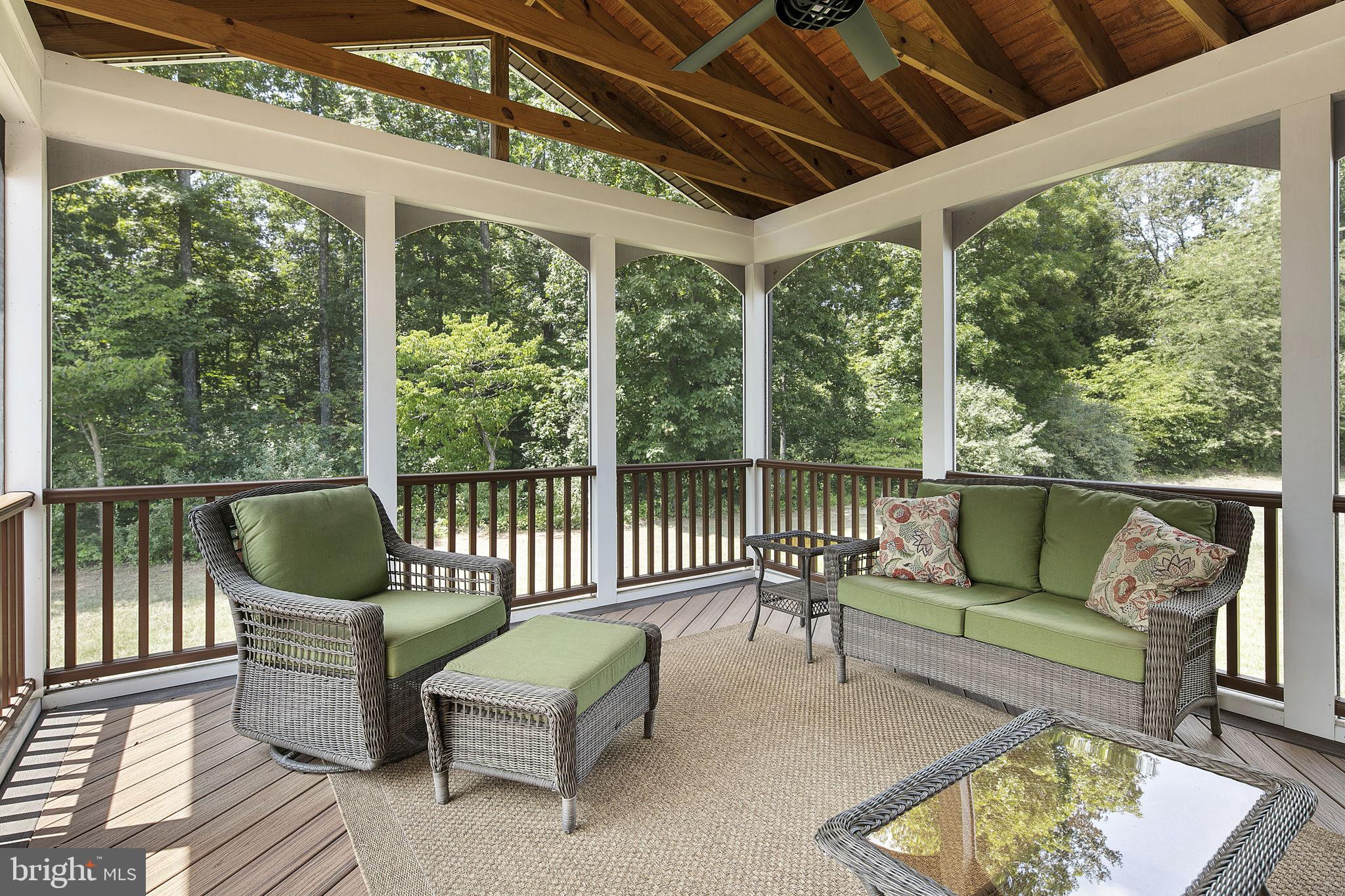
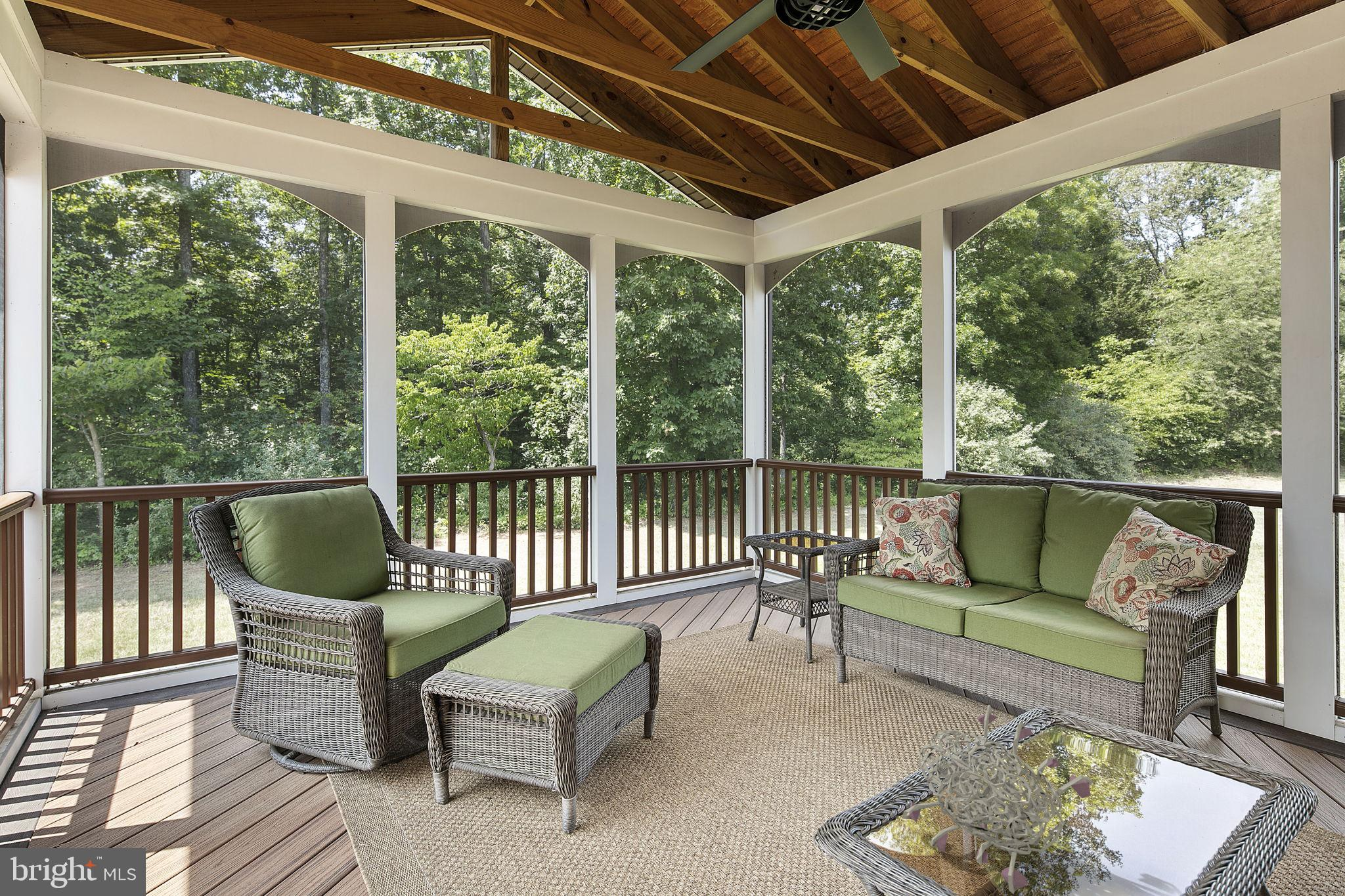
+ decorative bowl [901,704,1094,895]
